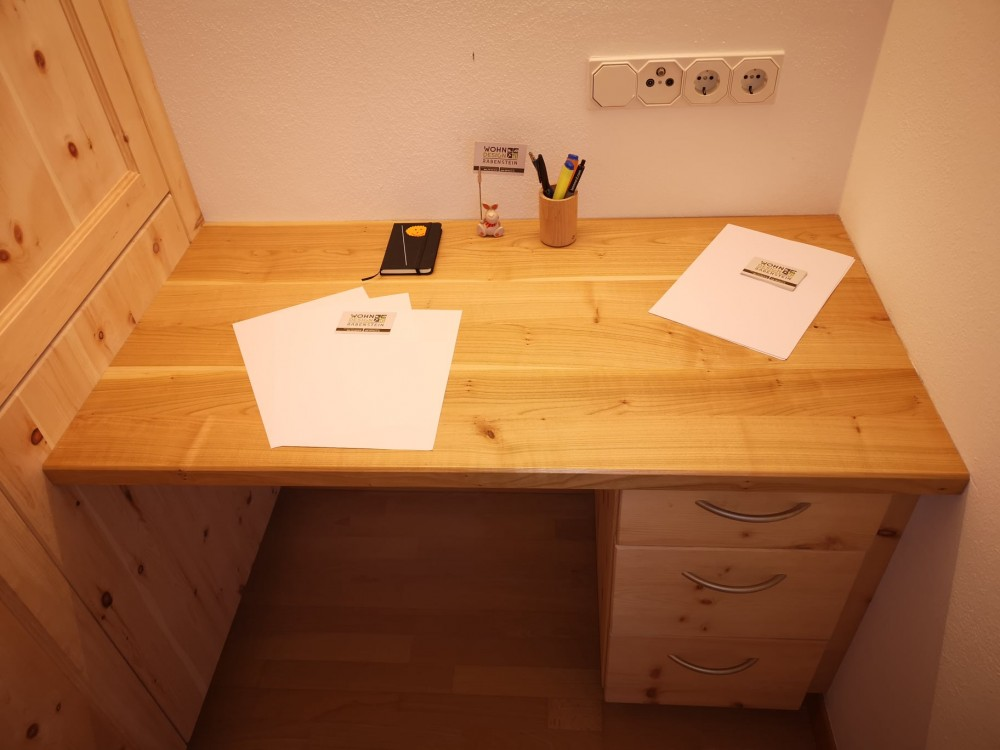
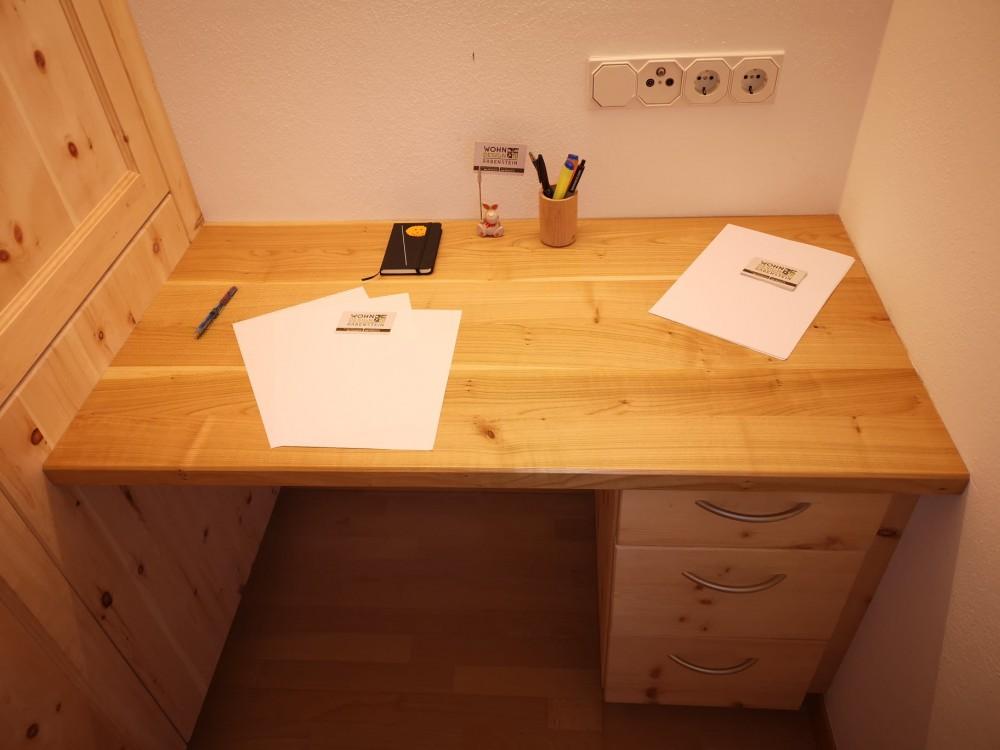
+ pen [192,285,238,334]
